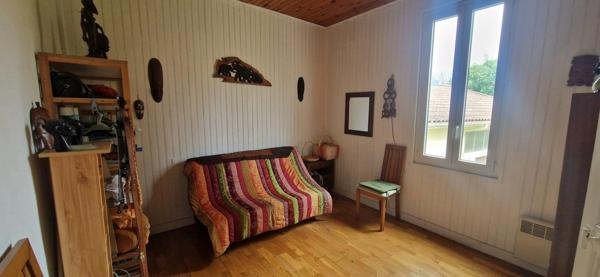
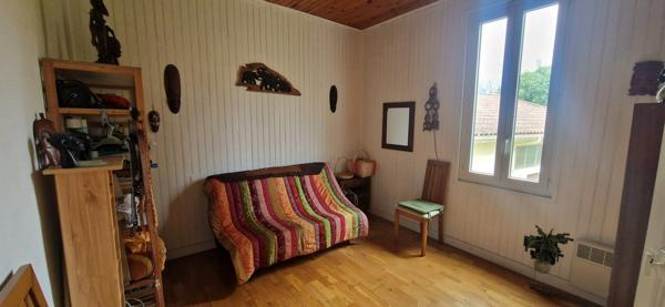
+ decorative plant [522,224,575,298]
